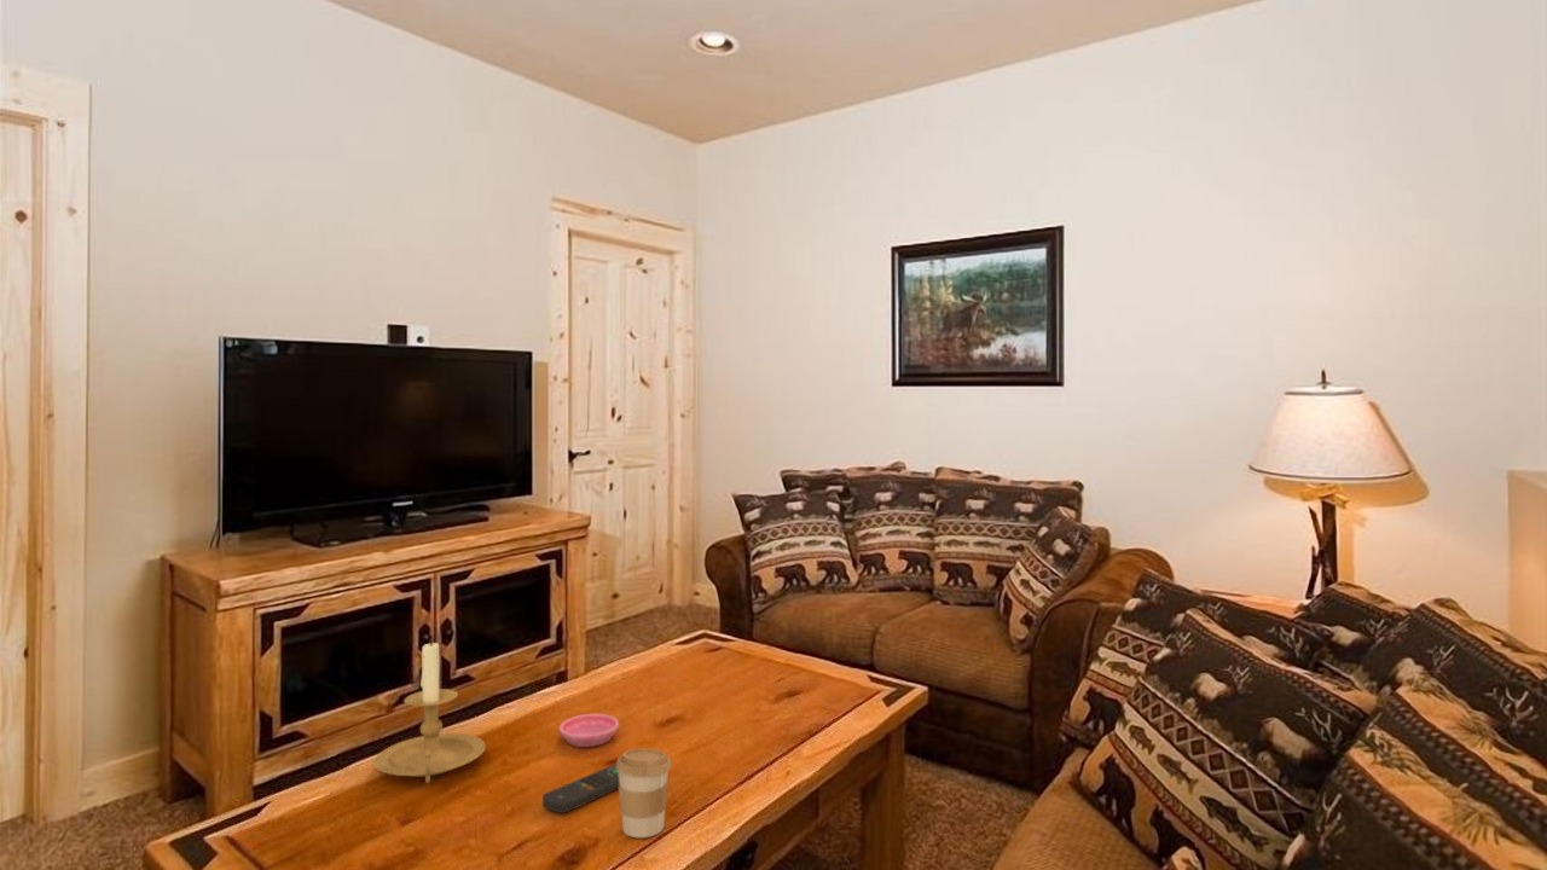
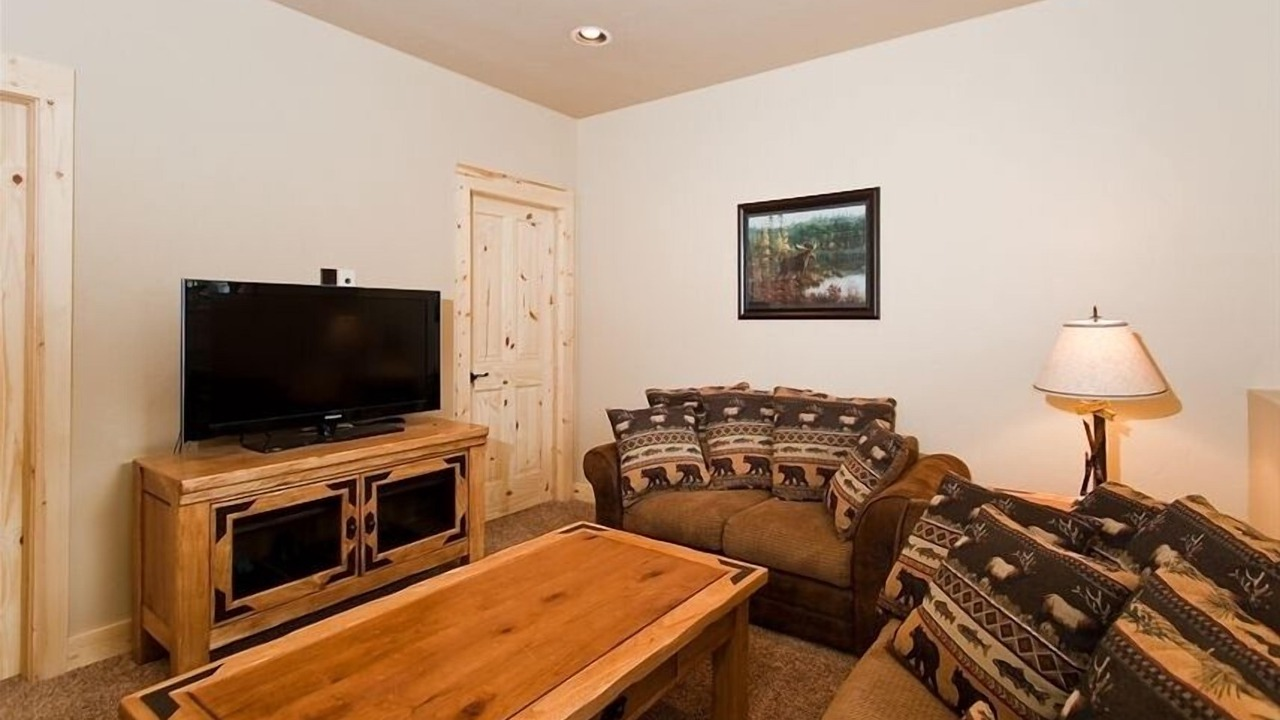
- candle holder [373,638,487,784]
- saucer [558,713,620,748]
- coffee cup [615,747,672,839]
- remote control [541,762,619,814]
